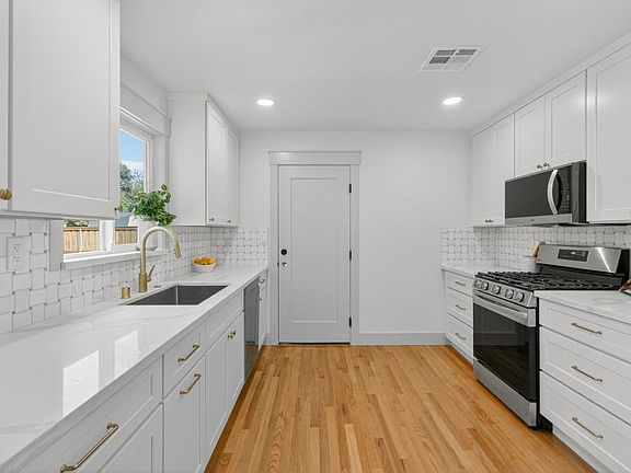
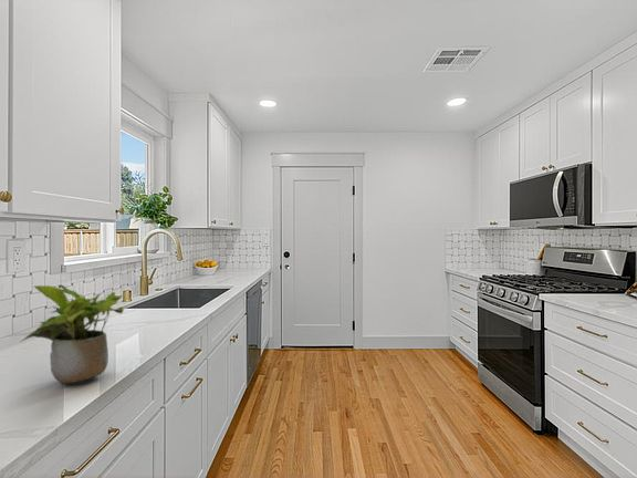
+ potted plant [20,283,125,385]
